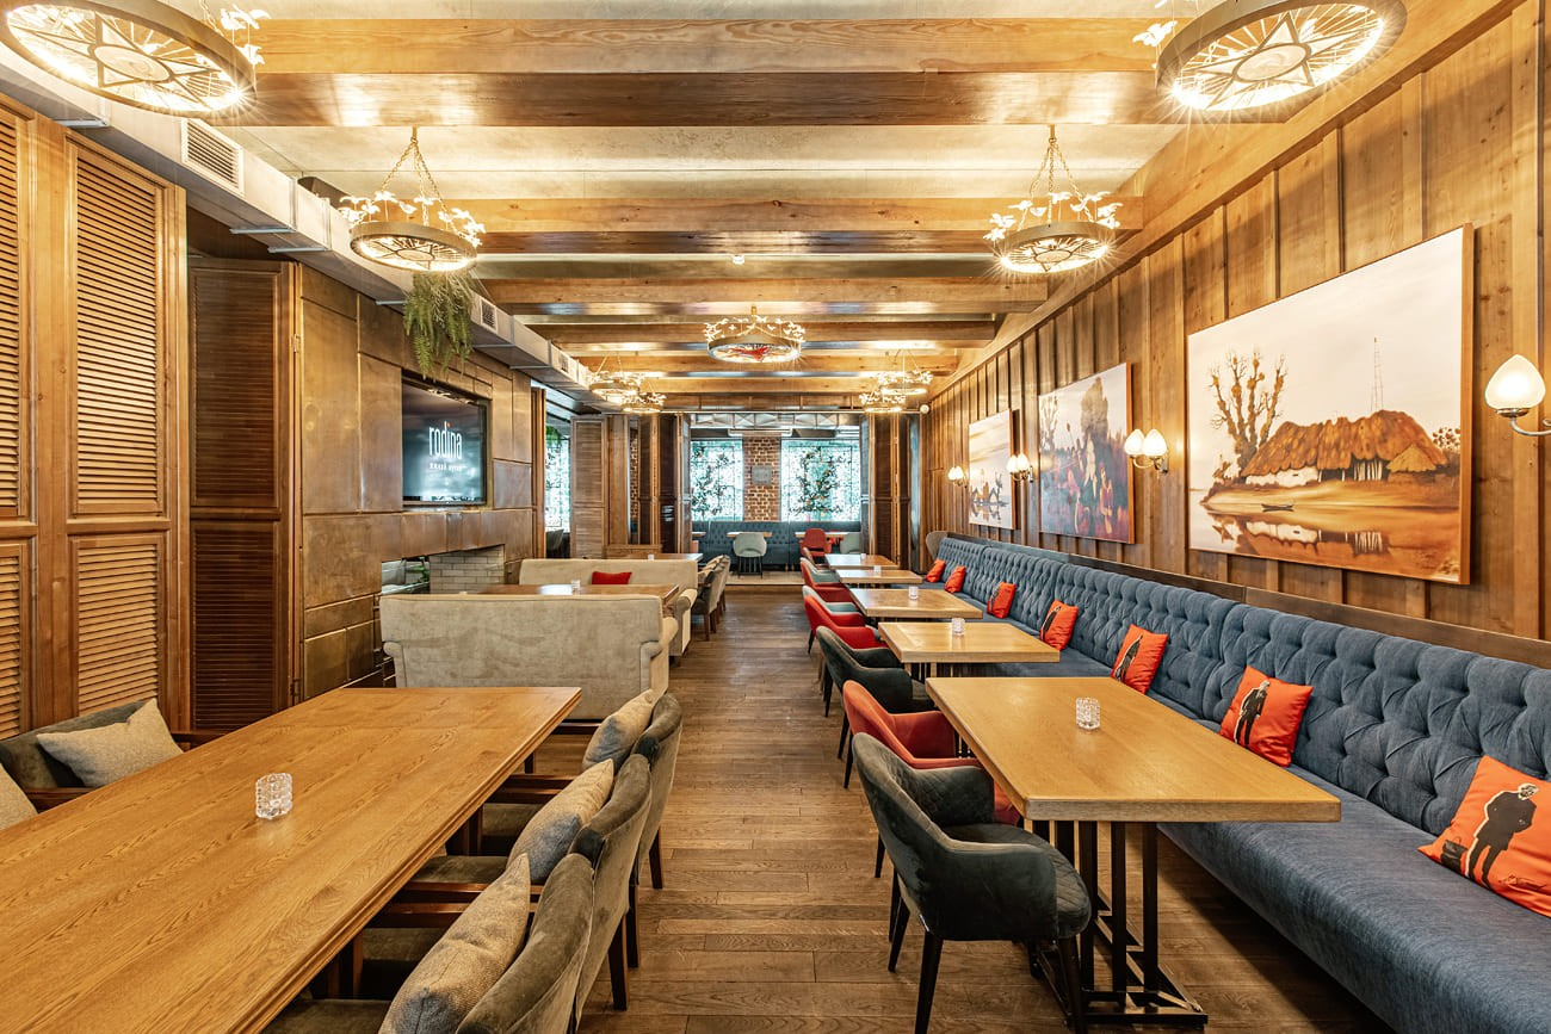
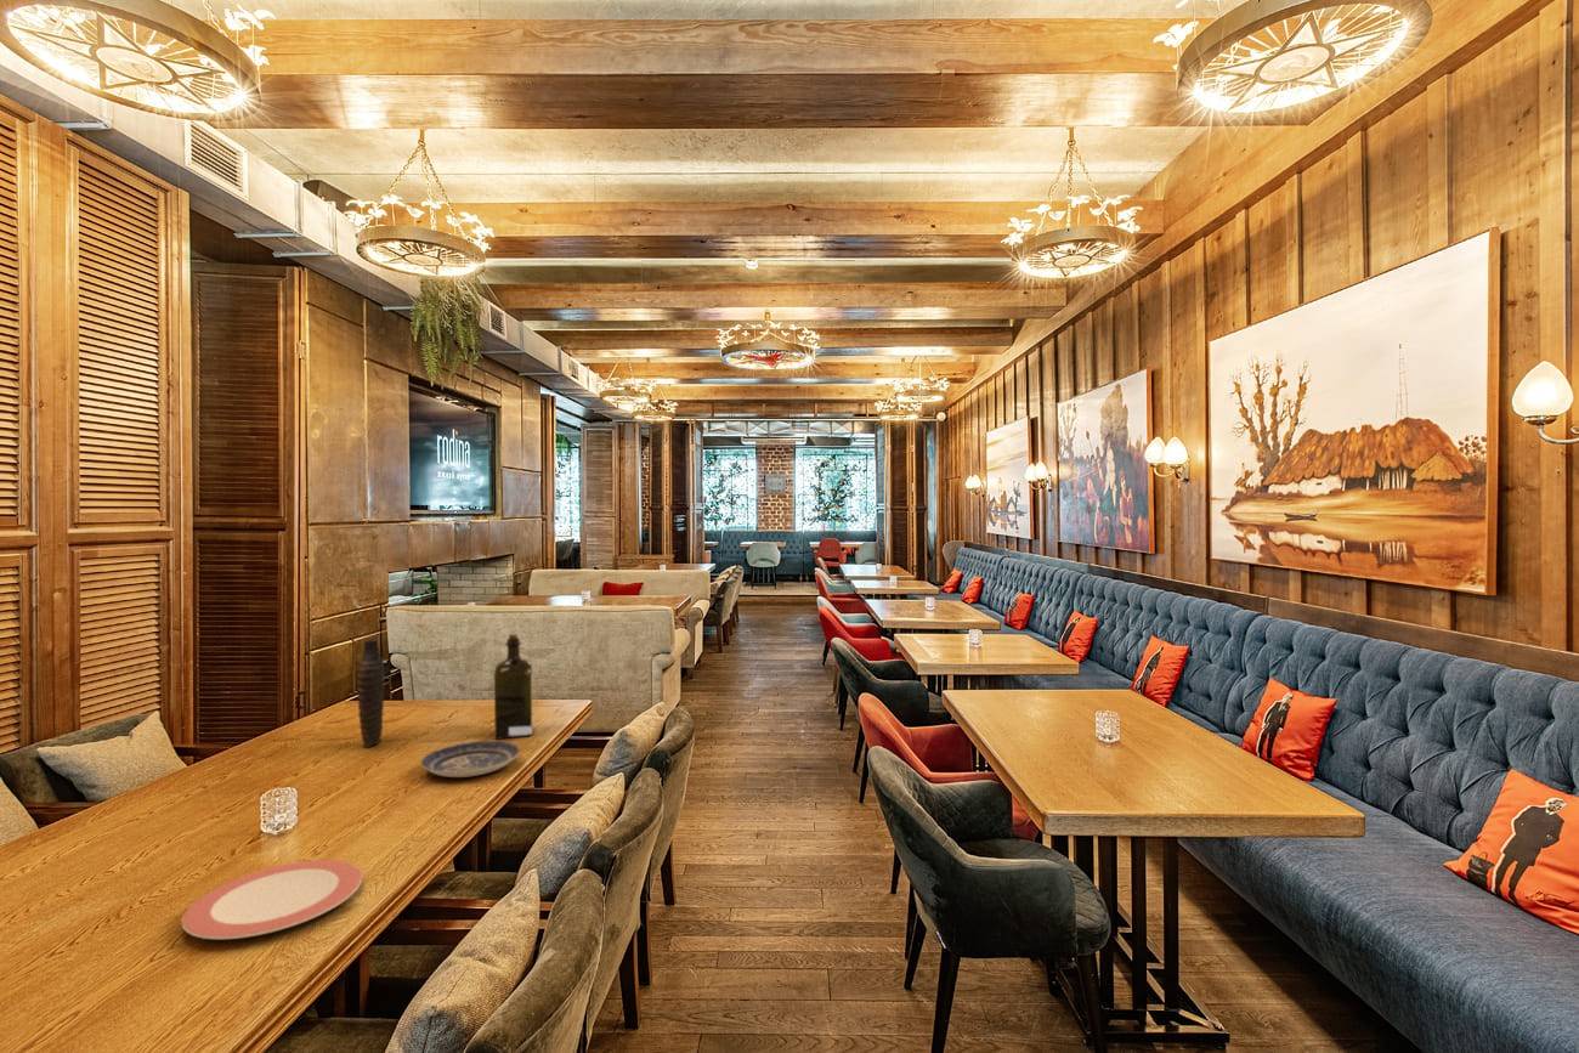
+ decorative vase [356,638,386,749]
+ liquor [493,633,534,741]
+ plate [181,859,363,940]
+ plate [420,740,521,779]
